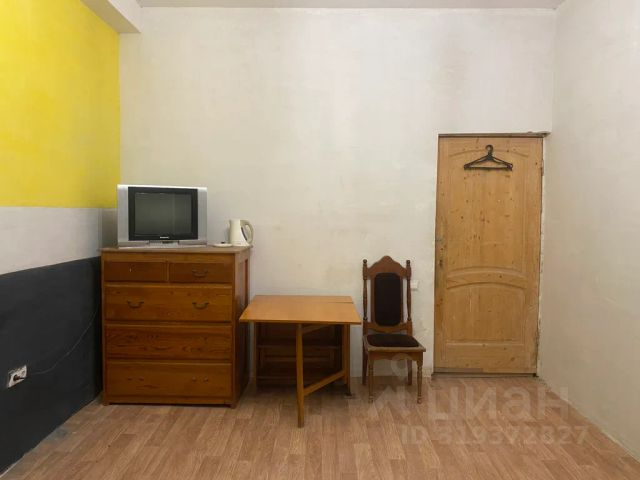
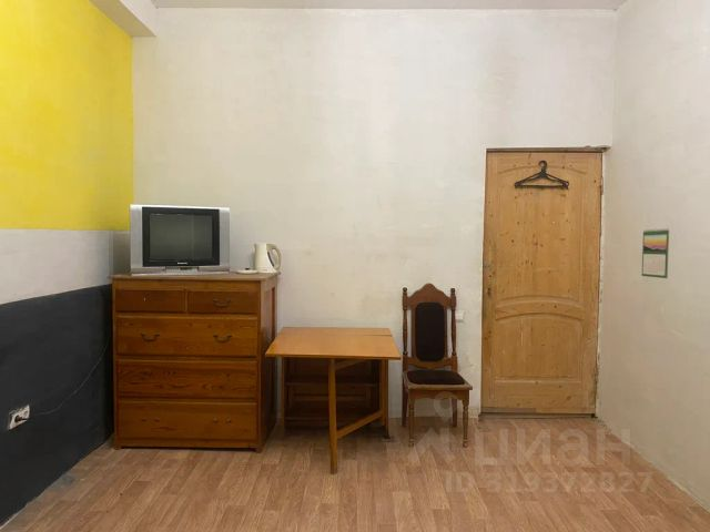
+ calendar [641,227,670,279]
